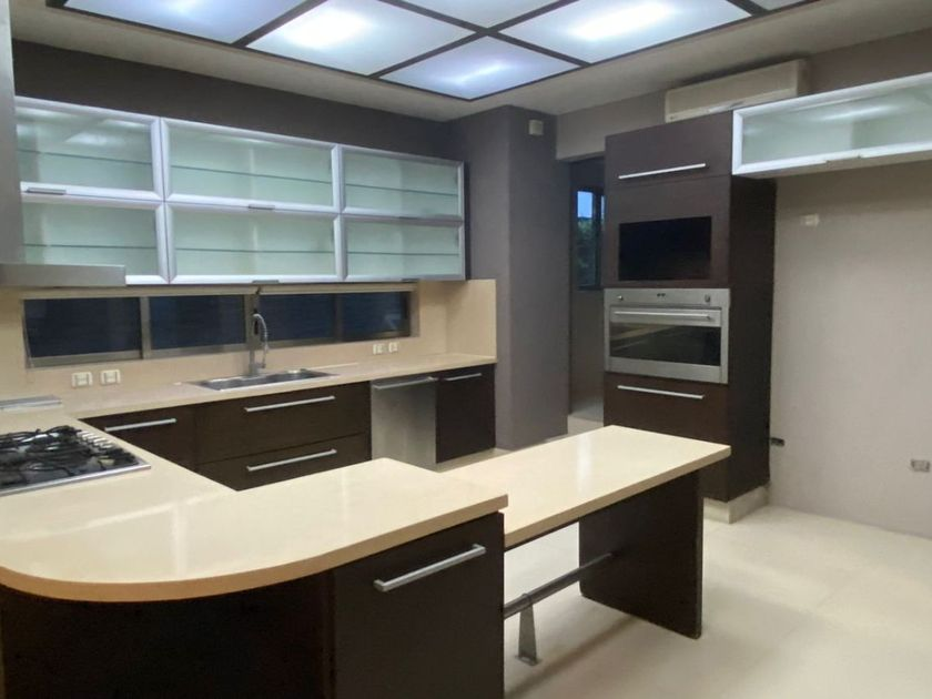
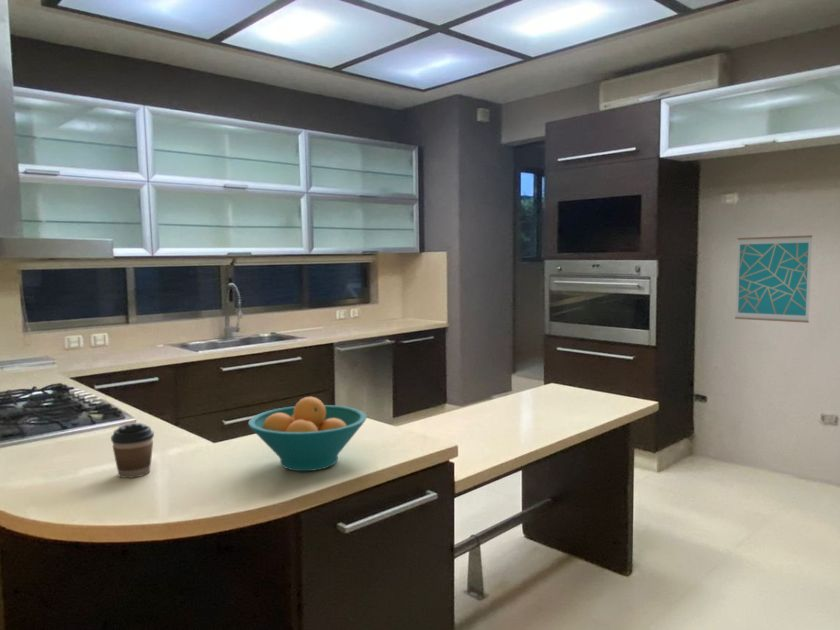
+ fruit bowl [247,396,368,472]
+ coffee cup [110,422,155,479]
+ wall art [734,234,813,324]
